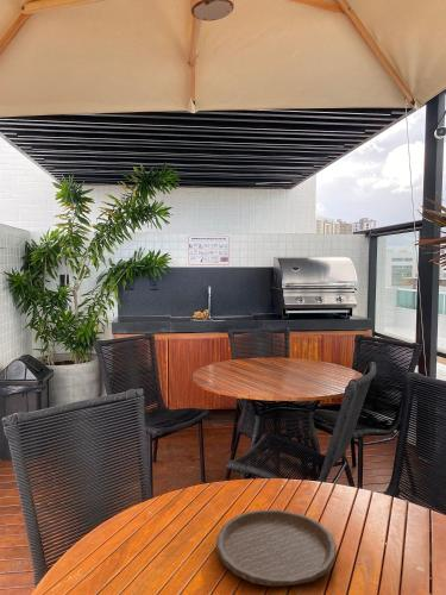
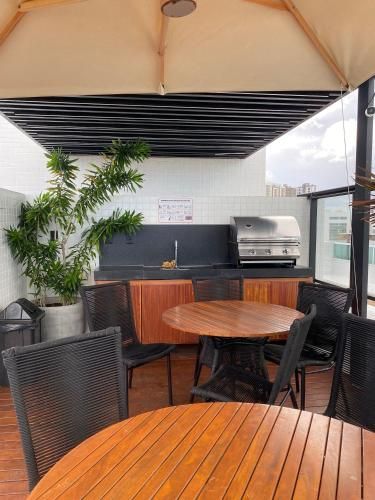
- plate [215,508,338,588]
